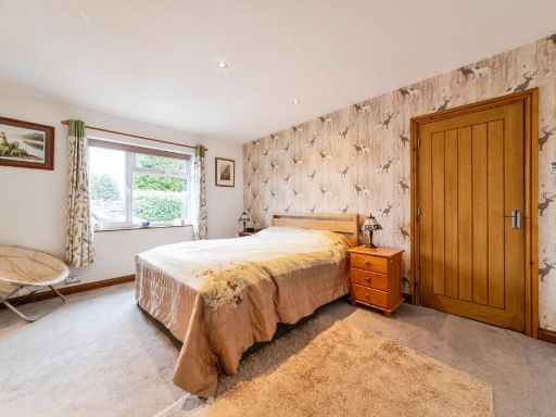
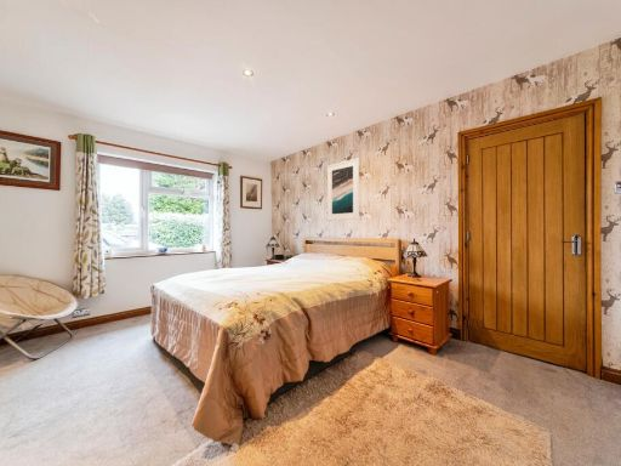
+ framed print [326,158,360,221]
